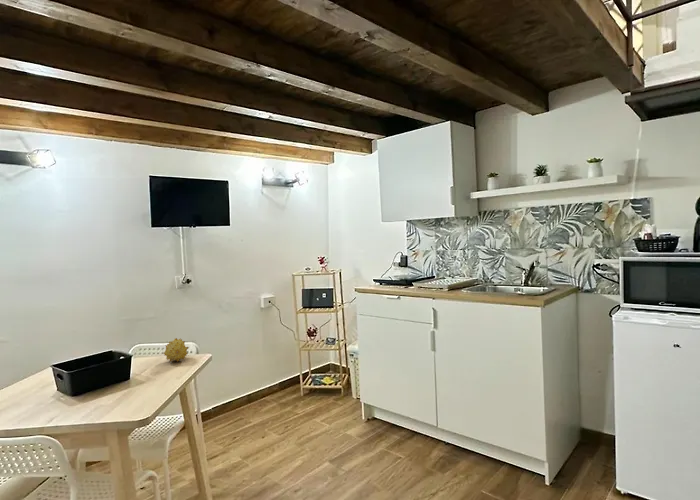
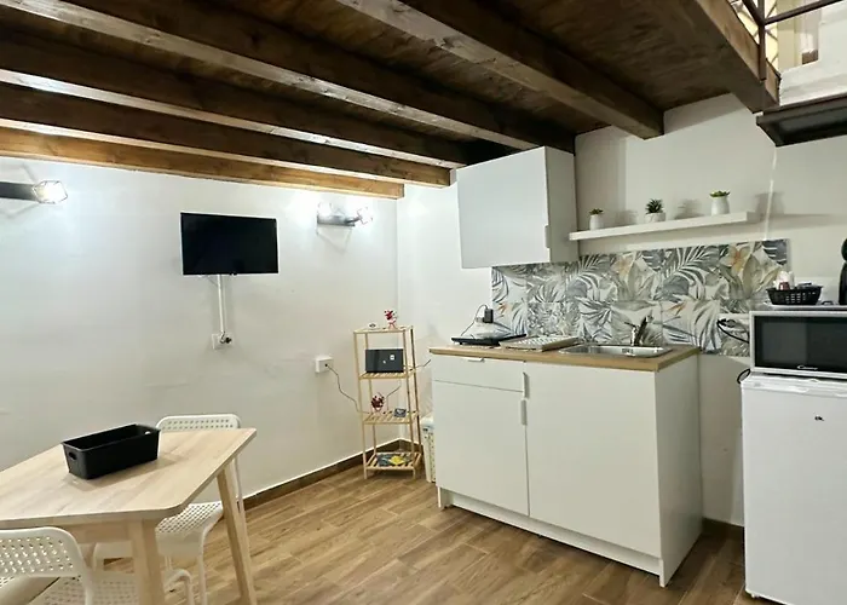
- fruit [162,337,189,363]
